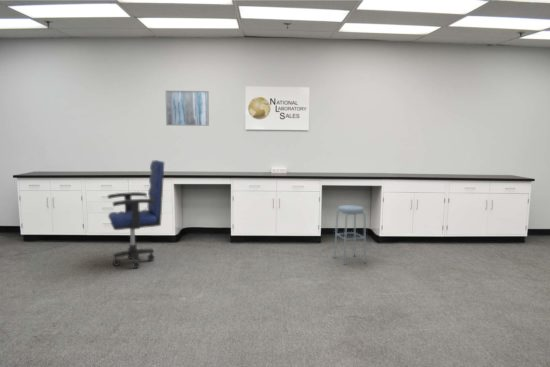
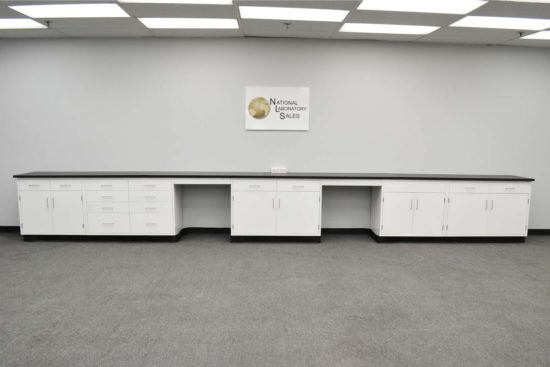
- office chair [107,159,165,269]
- stool [333,204,367,266]
- wall art [165,90,210,127]
